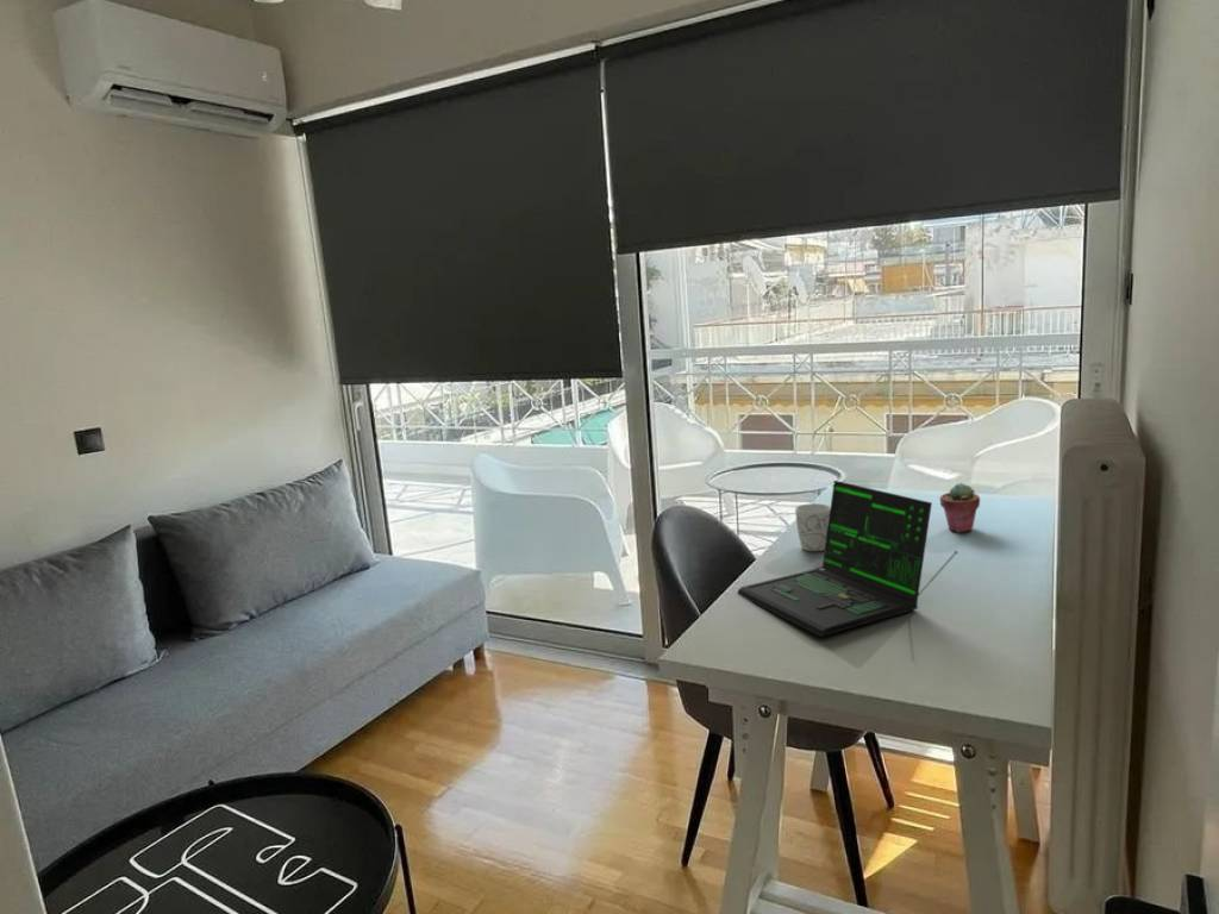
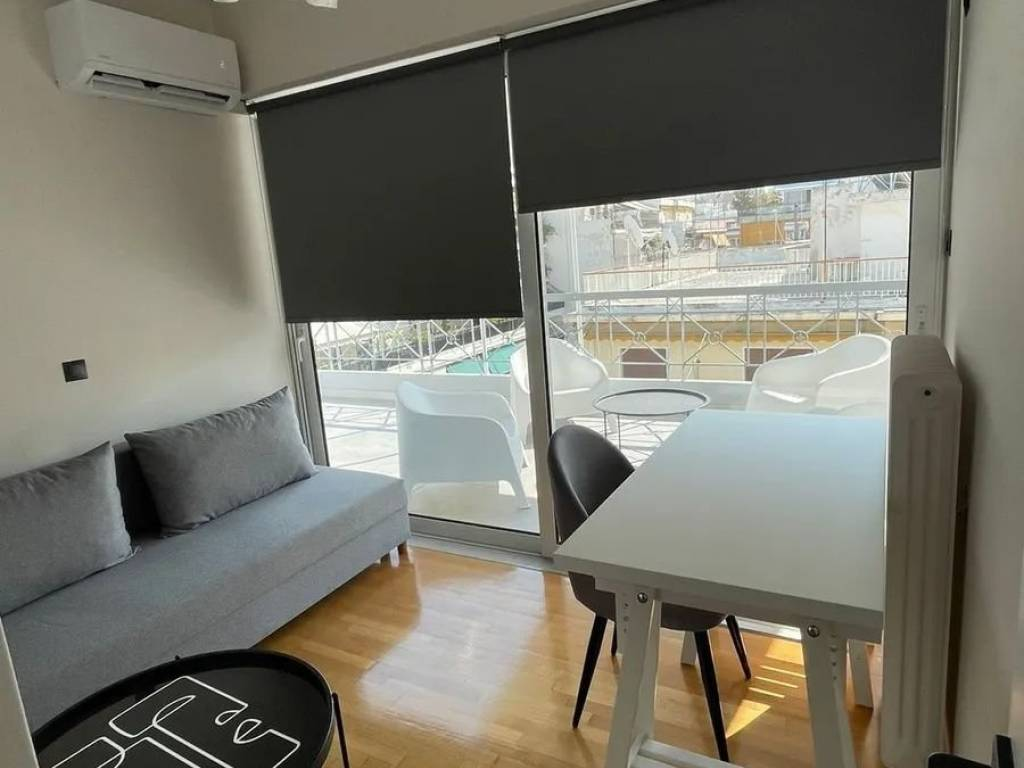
- laptop [736,480,959,638]
- potted succulent [939,482,981,533]
- mug [794,502,831,552]
